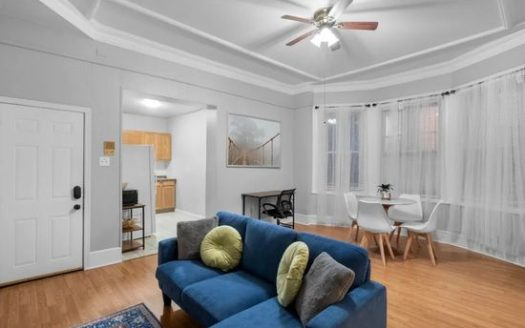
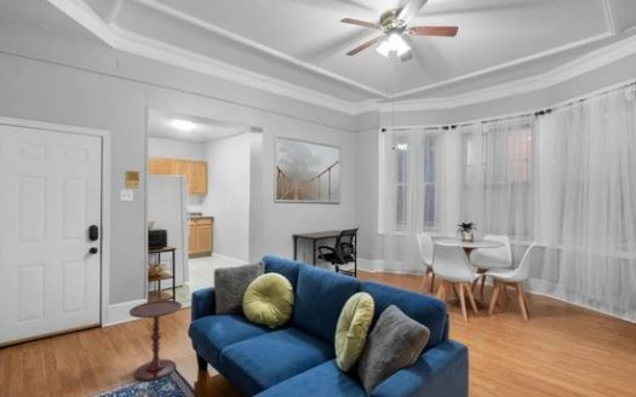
+ side table [128,299,183,382]
